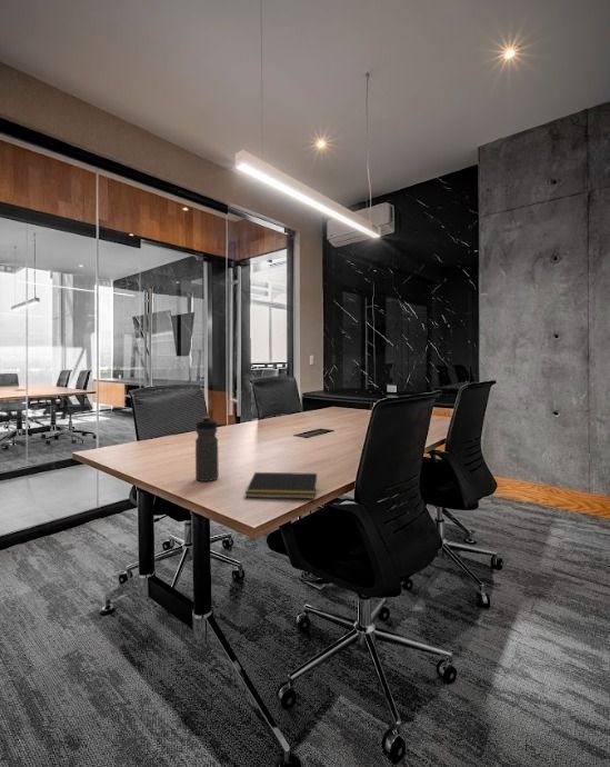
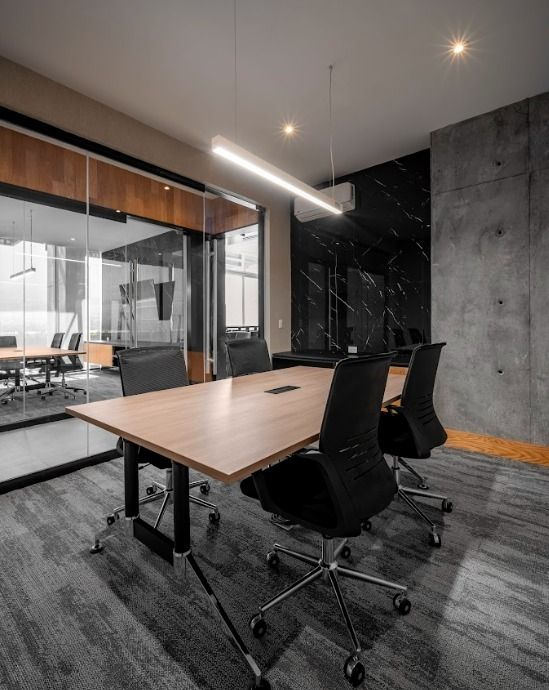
- water bottle [194,416,220,482]
- notepad [244,471,318,500]
